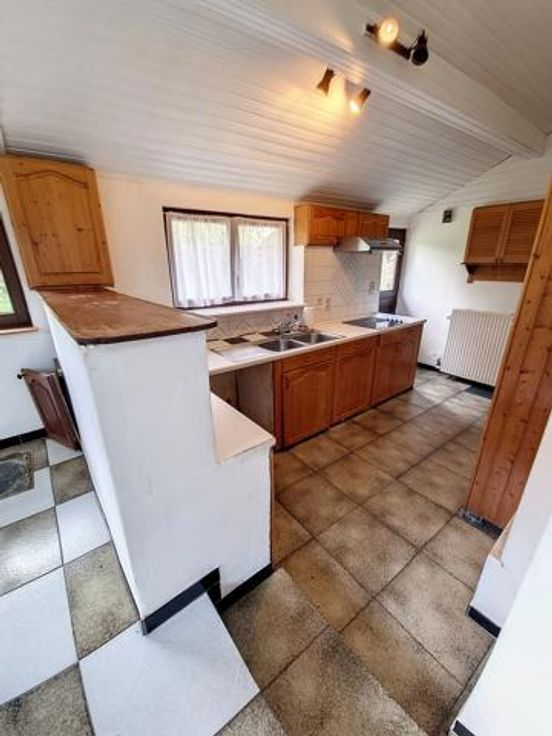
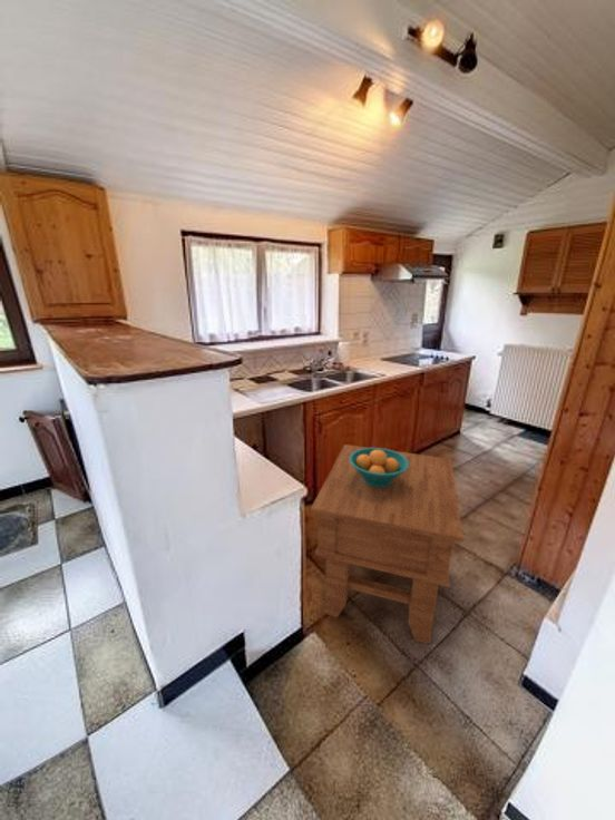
+ fruit bowl [349,447,409,487]
+ side table [310,443,465,646]
